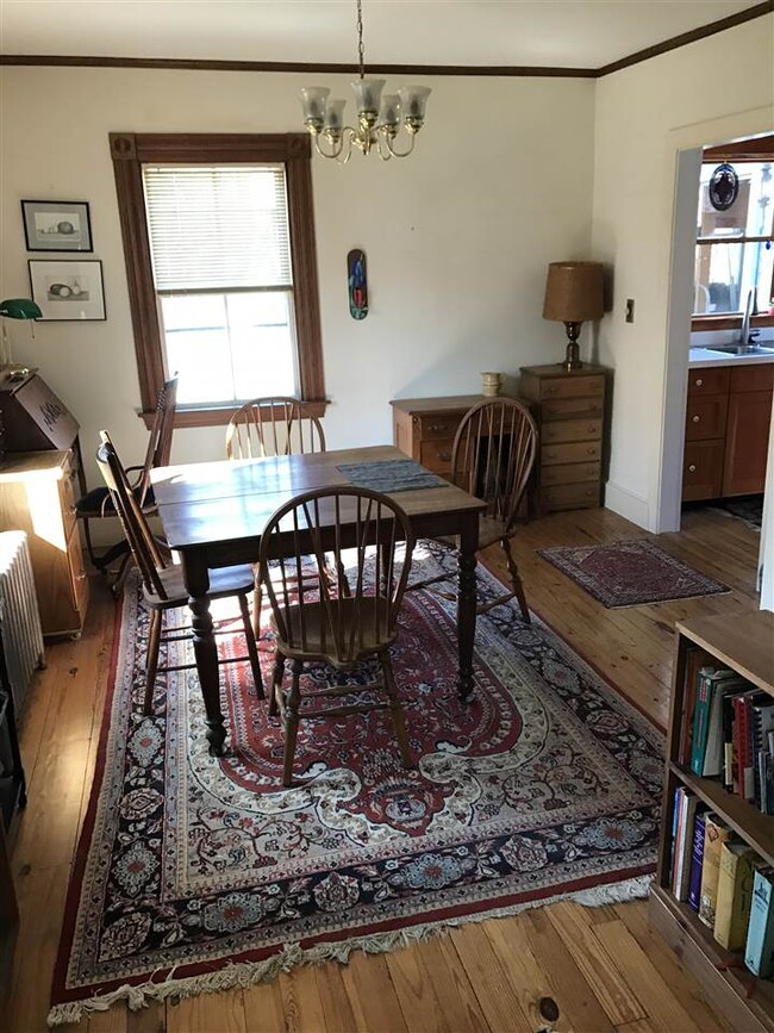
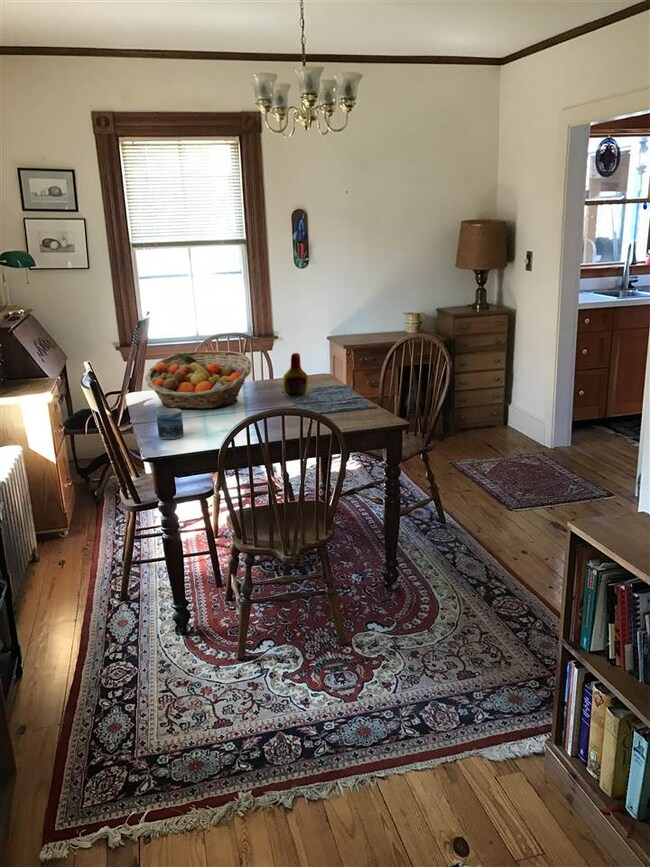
+ bottle [282,352,309,396]
+ mug [156,407,185,440]
+ fruit basket [144,350,253,410]
